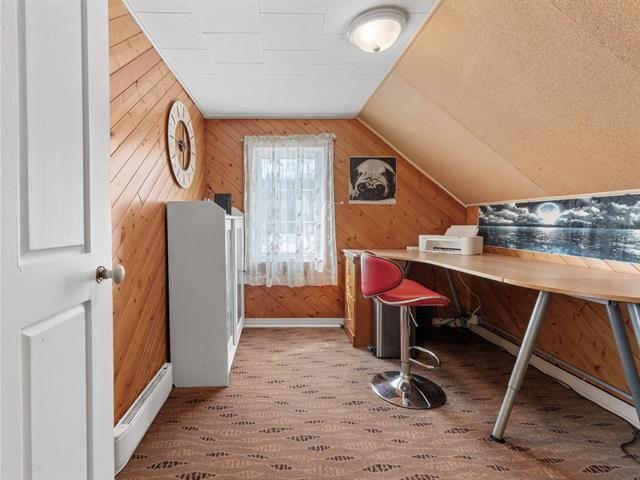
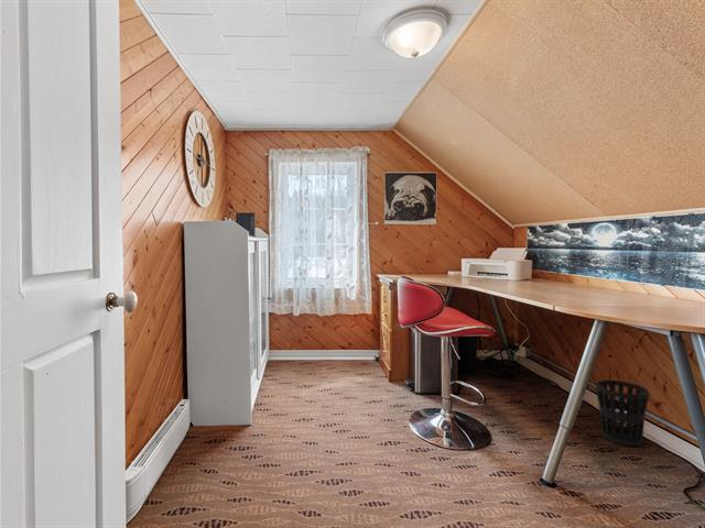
+ wastebasket [595,378,650,448]
